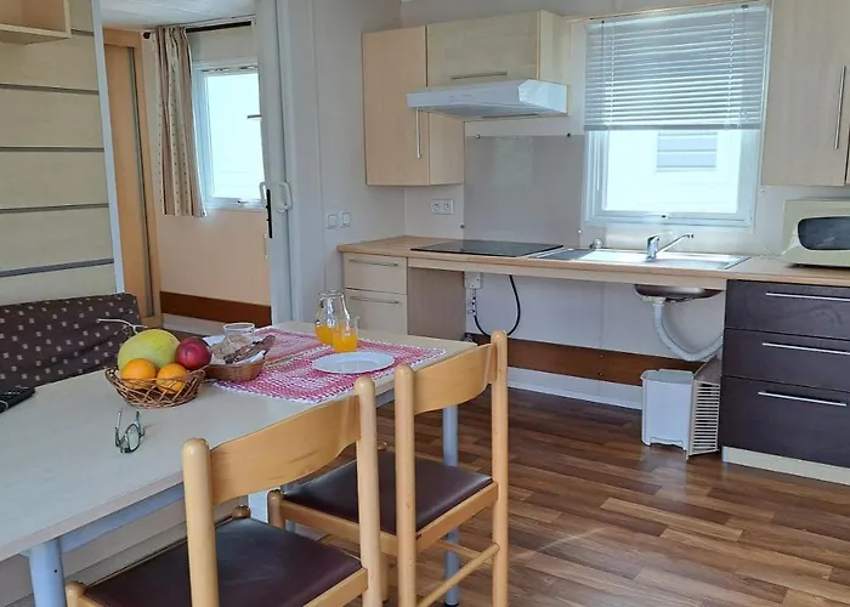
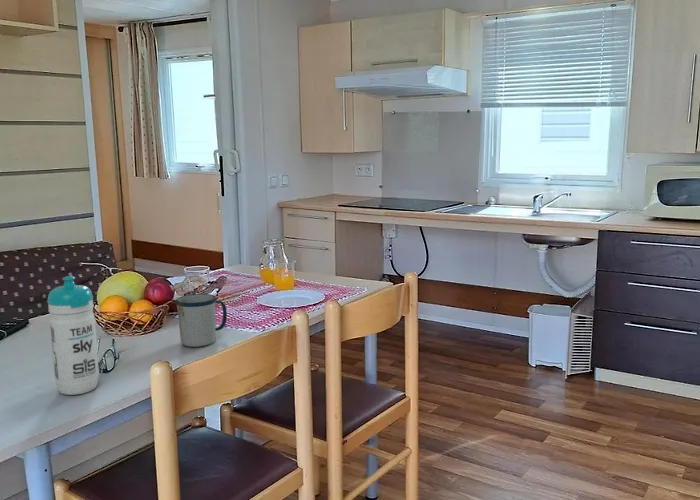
+ water bottle [46,275,100,396]
+ mug [175,293,228,348]
